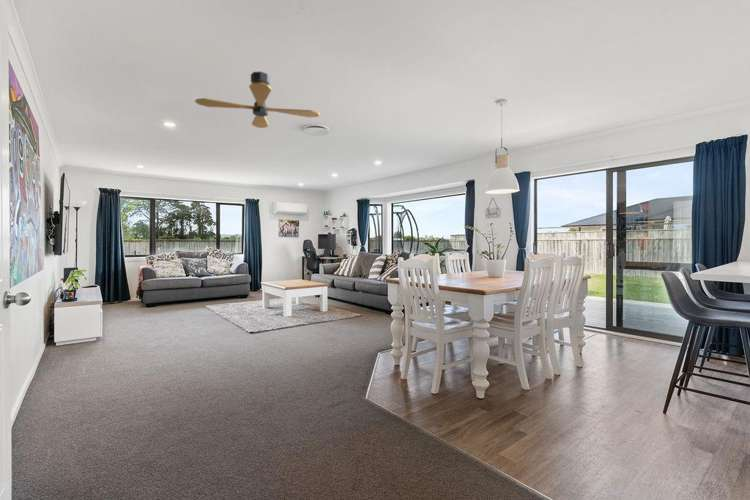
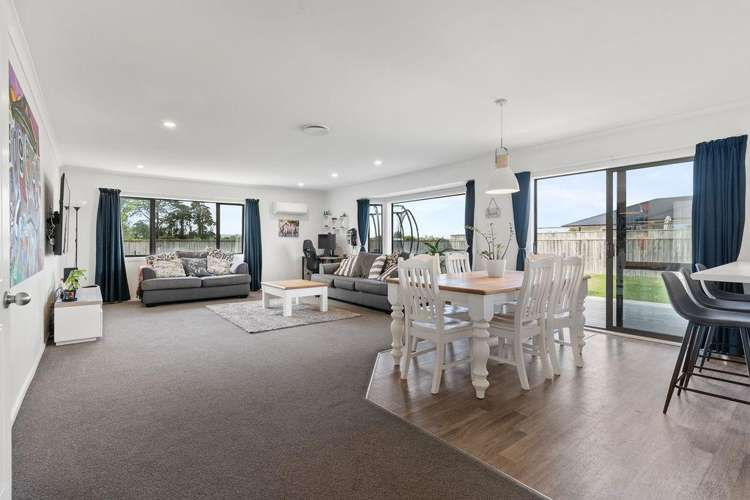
- ceiling fan [194,71,321,129]
